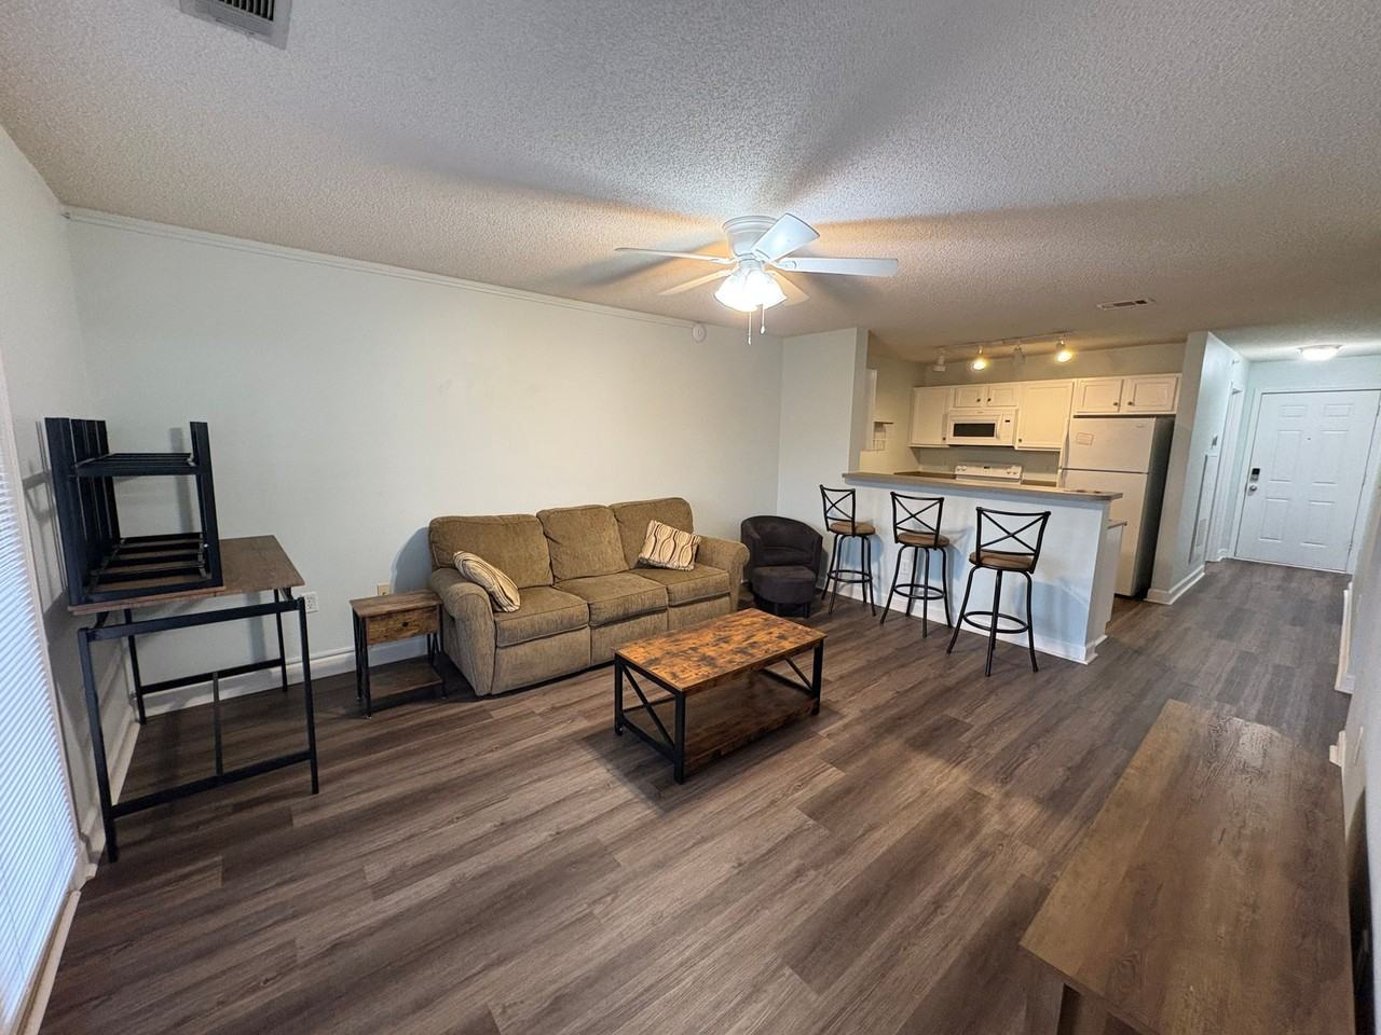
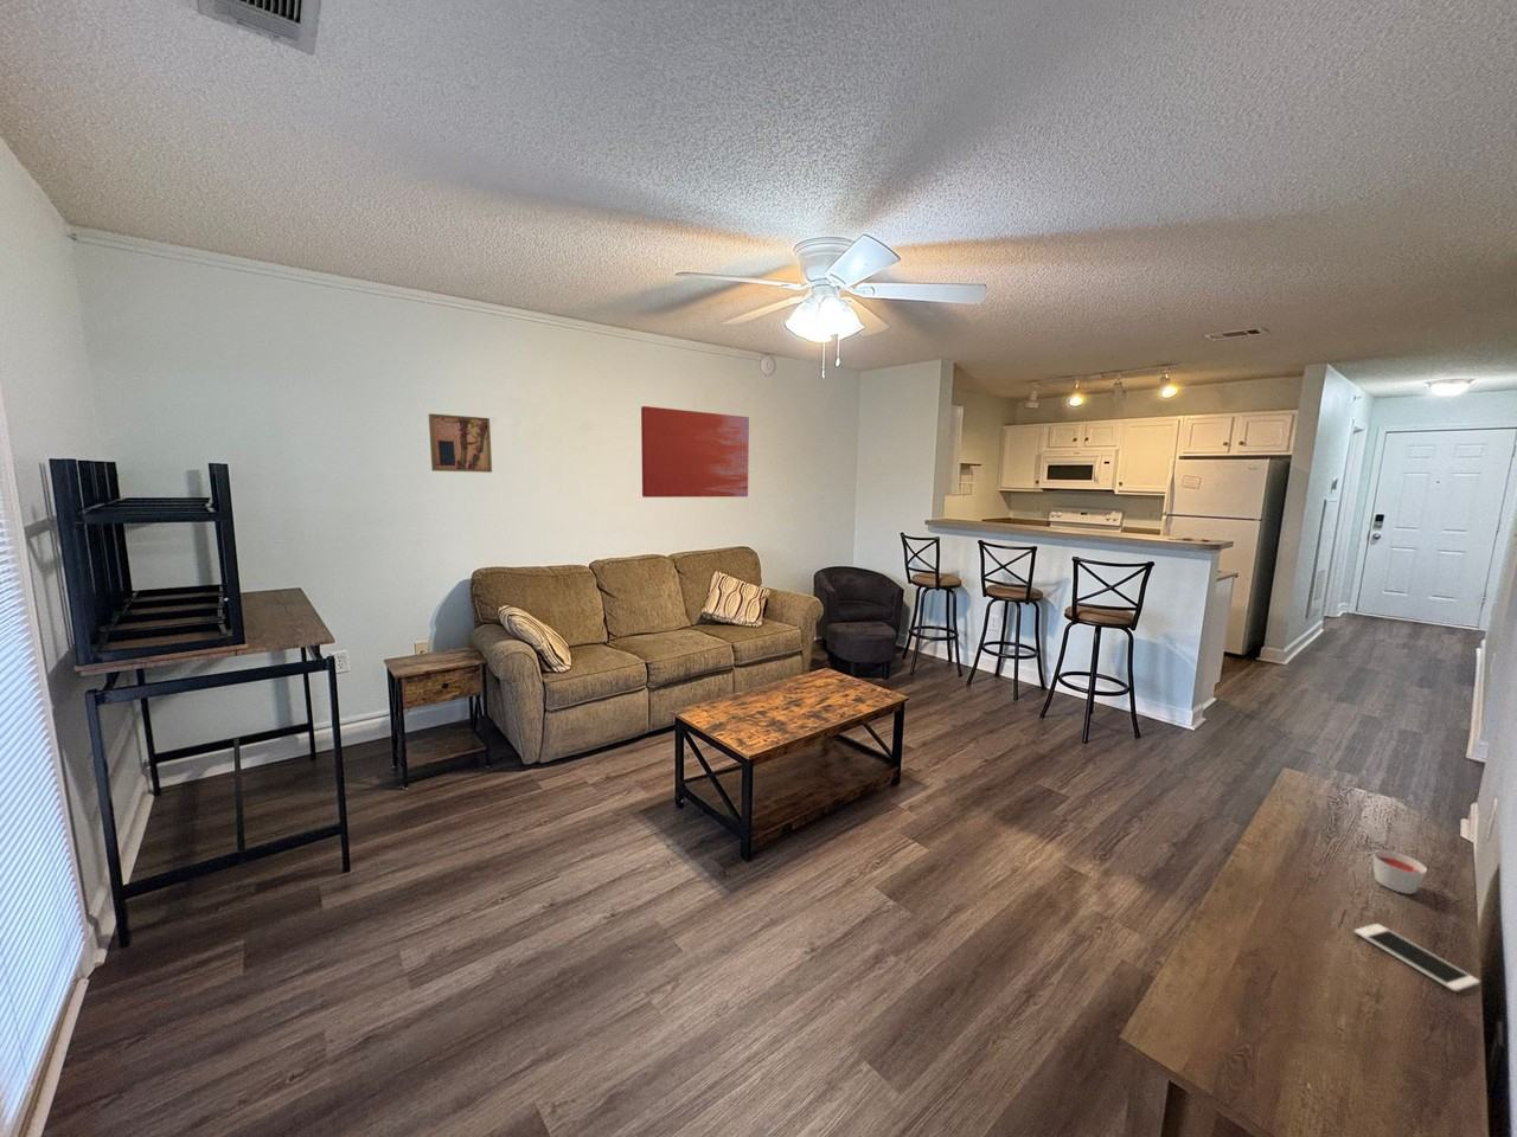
+ cell phone [1353,923,1481,992]
+ wall art [428,412,493,474]
+ candle [1371,849,1429,896]
+ wall art [640,405,750,498]
